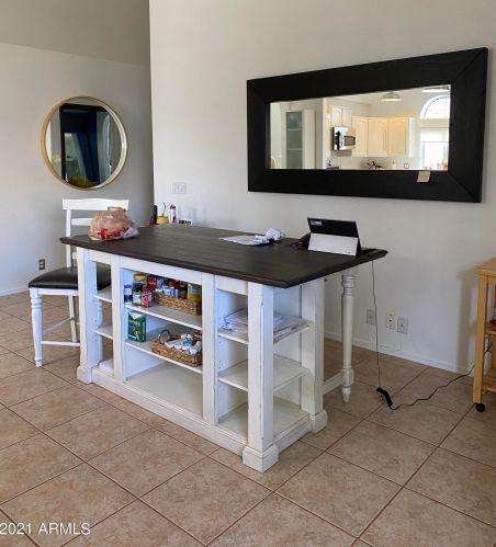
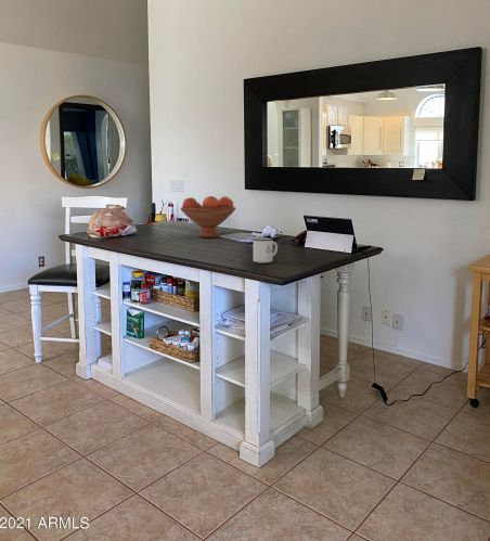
+ fruit bowl [180,195,237,239]
+ mug [252,236,279,265]
